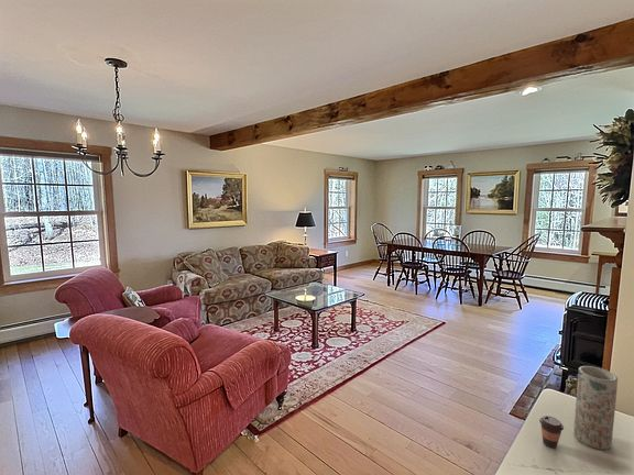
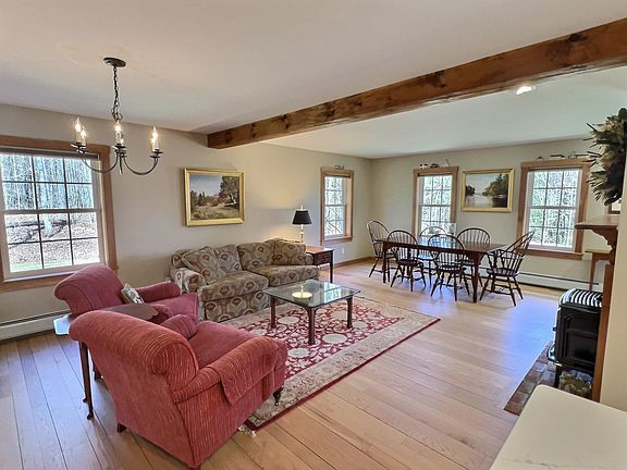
- vase [572,365,619,451]
- coffee cup [538,415,565,450]
